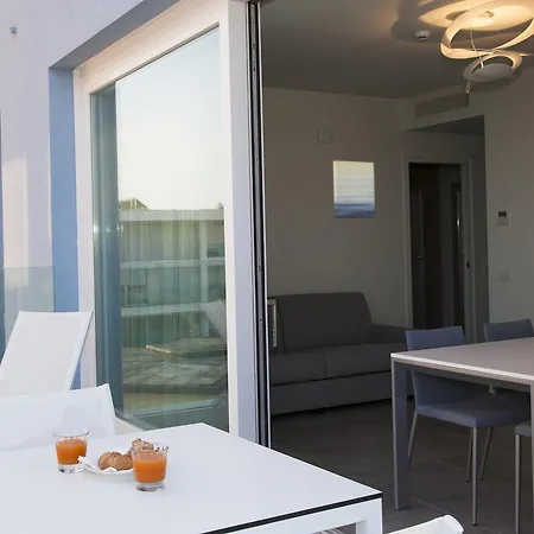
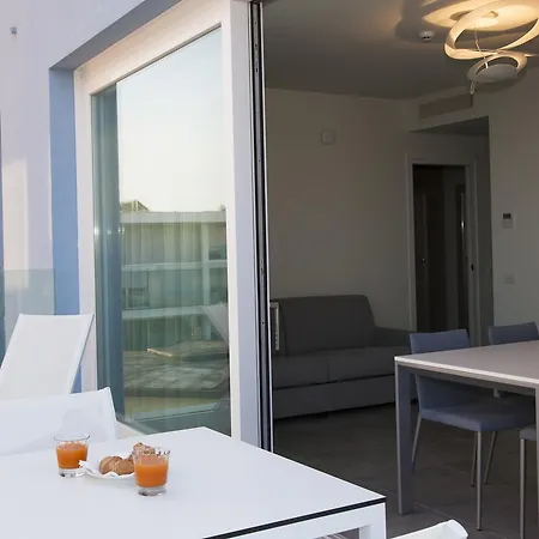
- wall art [332,160,376,220]
